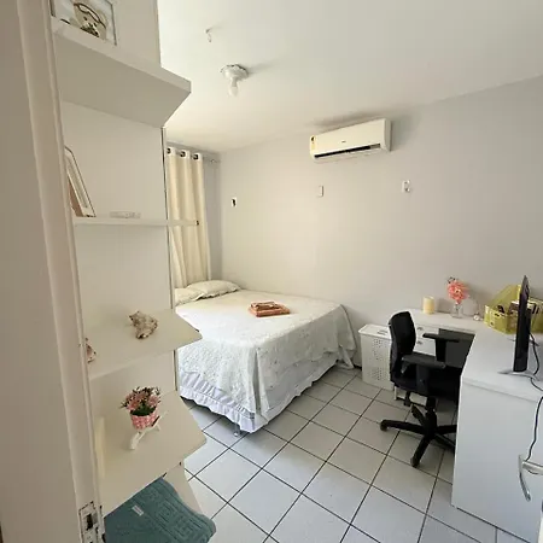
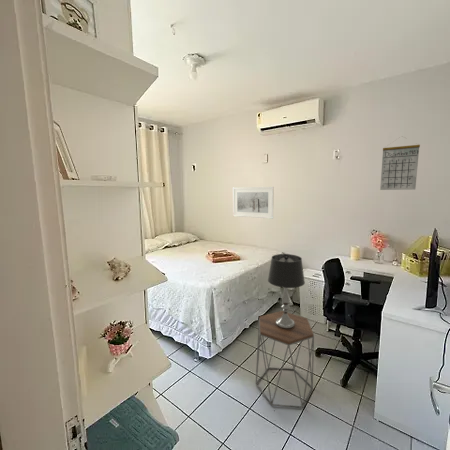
+ table lamp [267,253,306,329]
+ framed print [232,186,275,220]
+ calendar [379,135,421,191]
+ side table [255,310,315,409]
